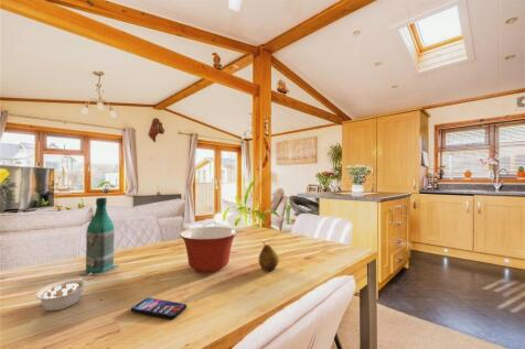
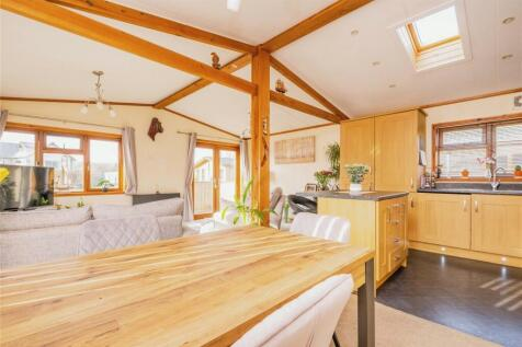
- smartphone [130,297,188,320]
- bottle [78,197,119,276]
- legume [34,273,93,312]
- fruit [258,241,280,272]
- mixing bowl [179,226,238,274]
